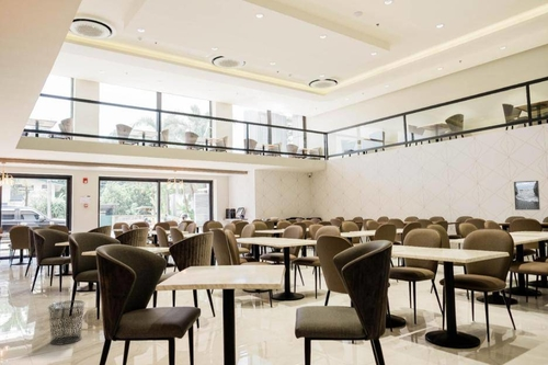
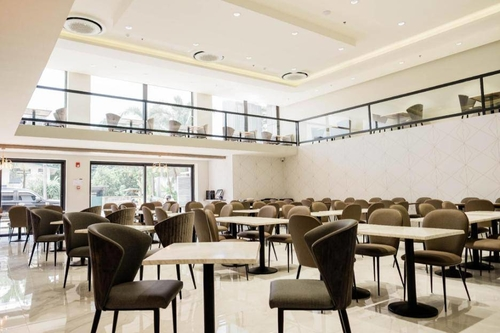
- waste bin [47,299,85,346]
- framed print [513,180,541,210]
